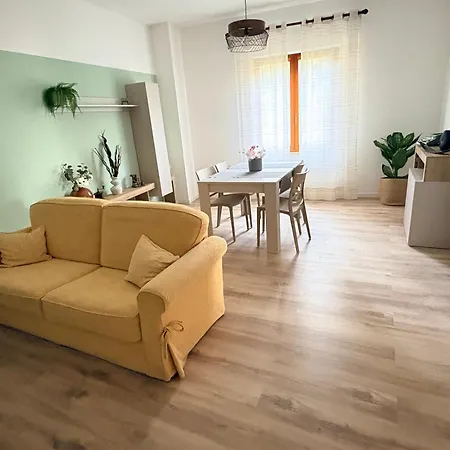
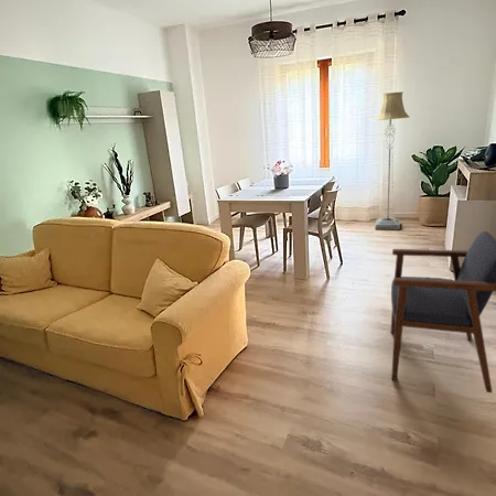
+ floor lamp [371,90,410,230]
+ armchair [390,230,496,393]
